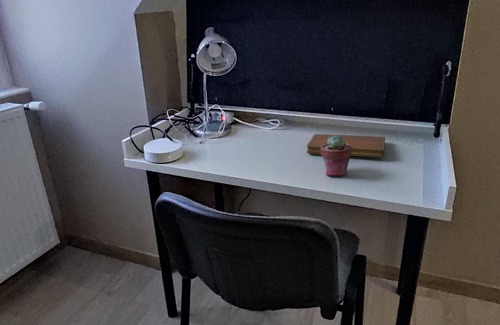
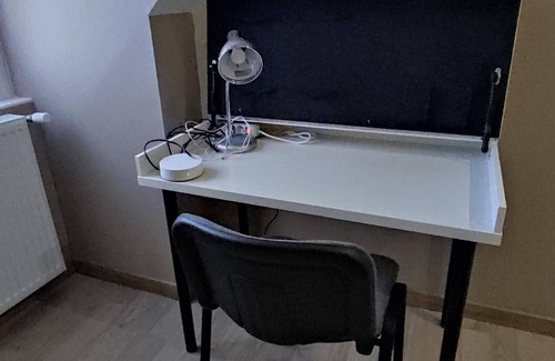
- notebook [306,133,386,158]
- potted succulent [320,134,352,177]
